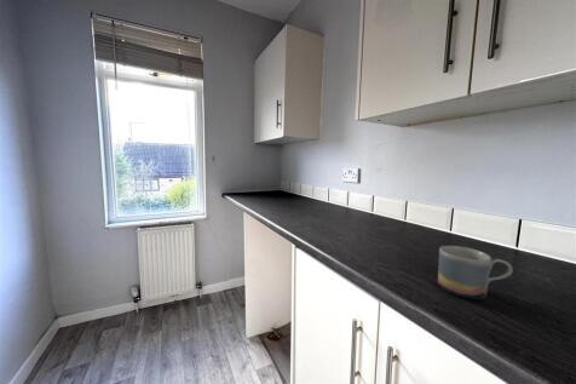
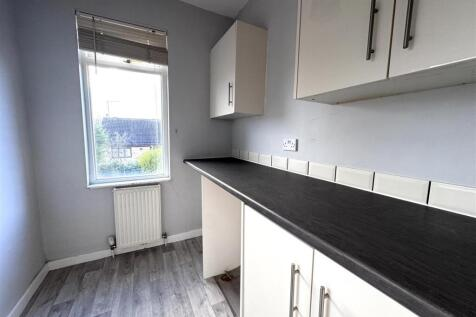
- mug [437,245,514,300]
